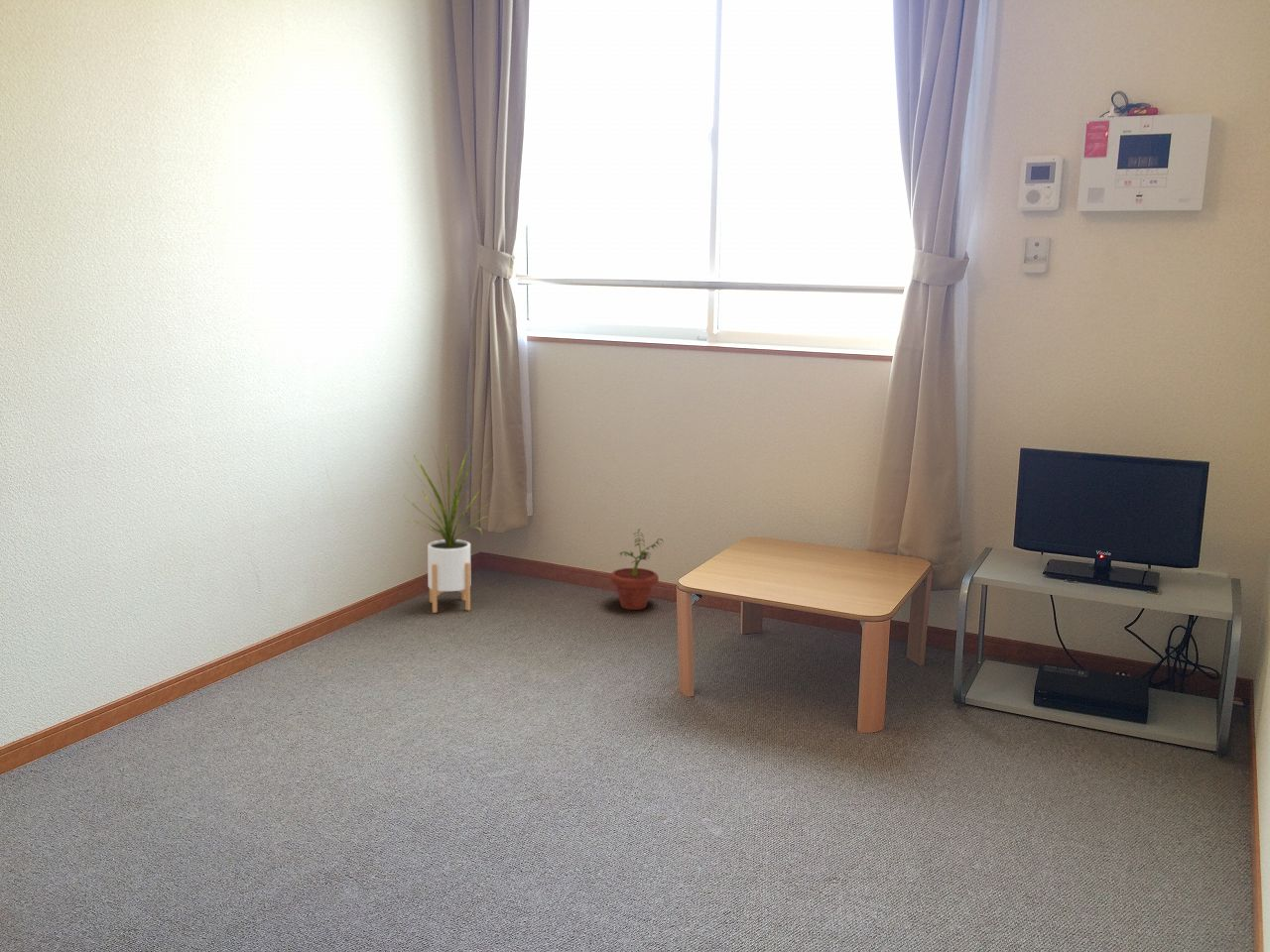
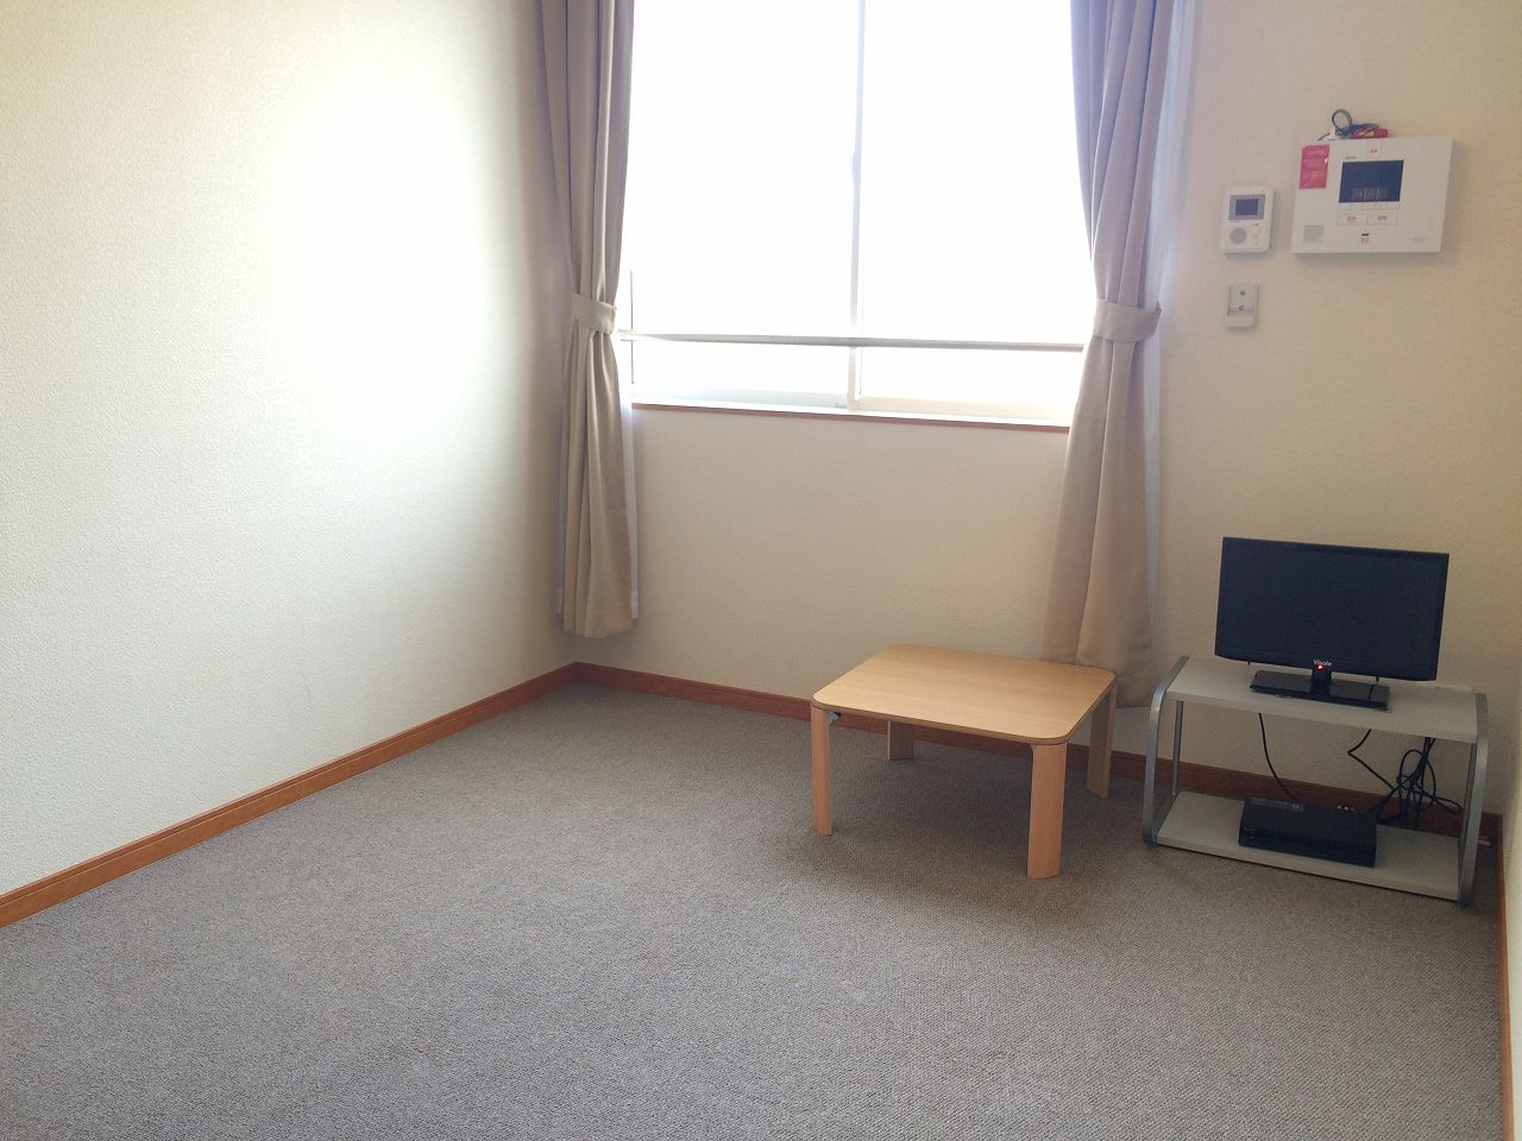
- house plant [403,438,495,614]
- potted plant [609,528,665,611]
